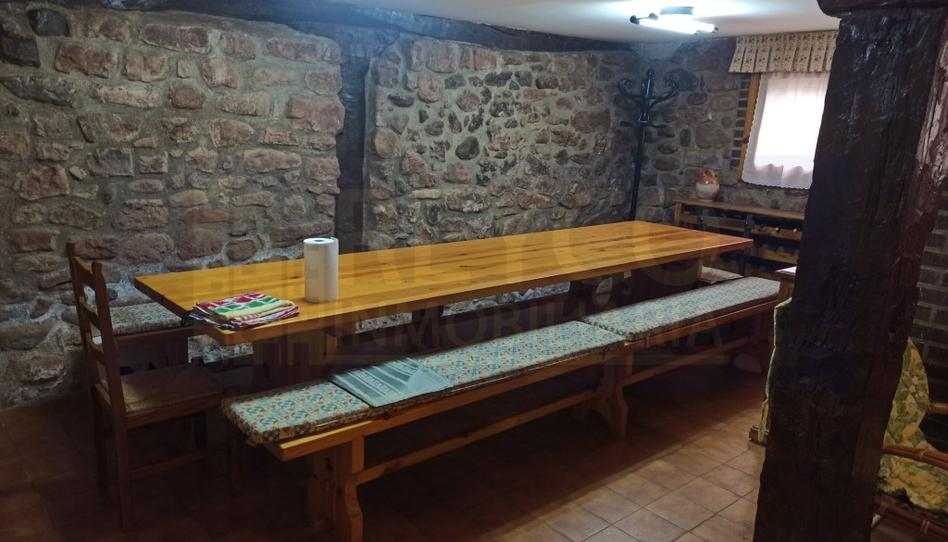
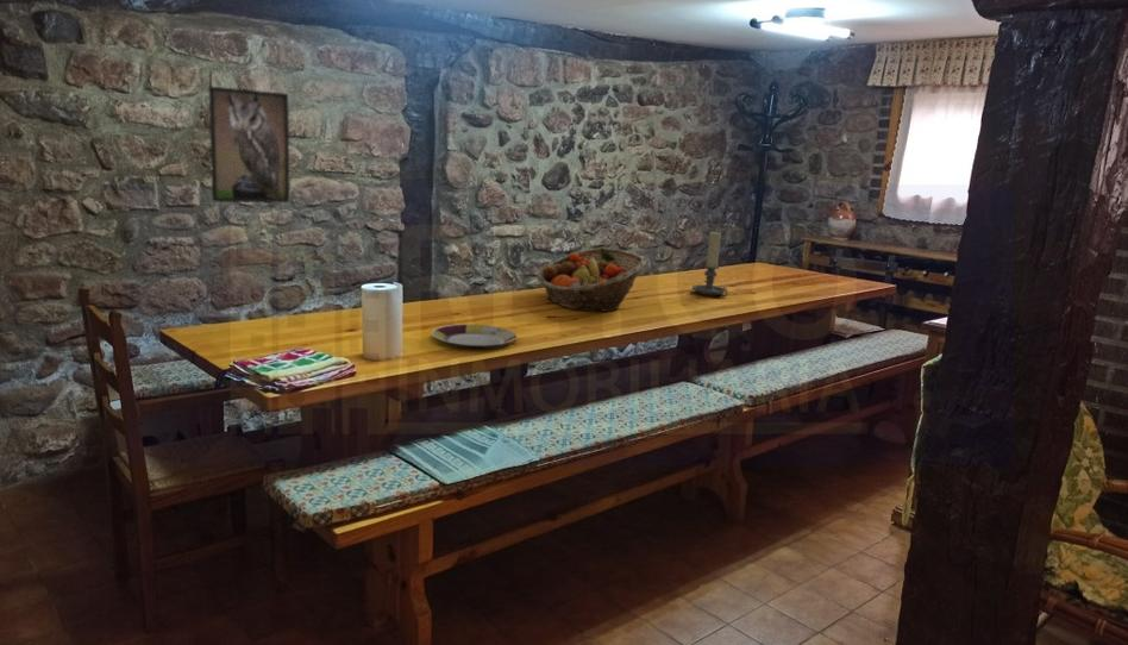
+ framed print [208,86,290,203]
+ fruit basket [535,246,647,313]
+ candle holder [691,230,729,298]
+ plate [431,322,518,350]
